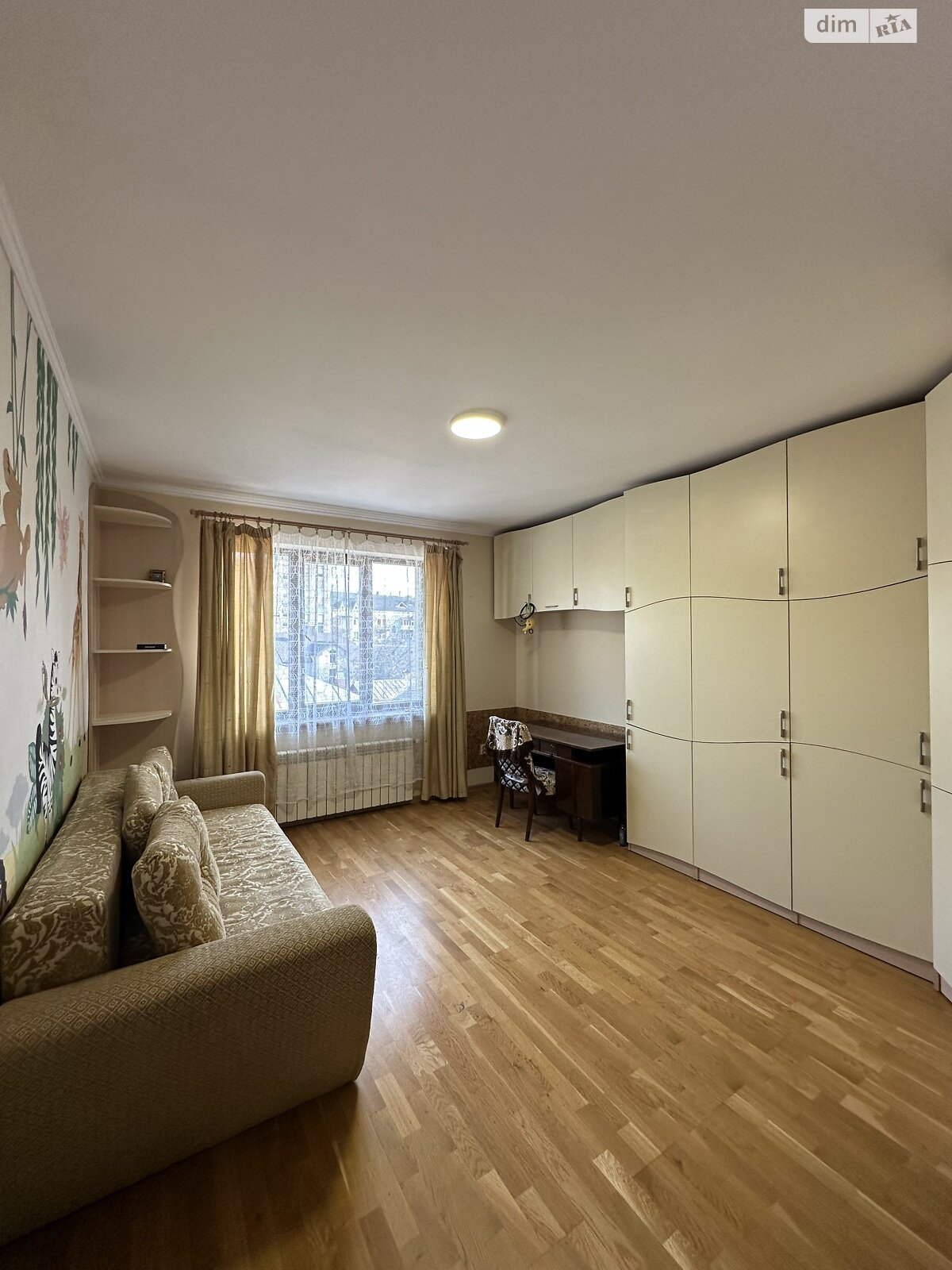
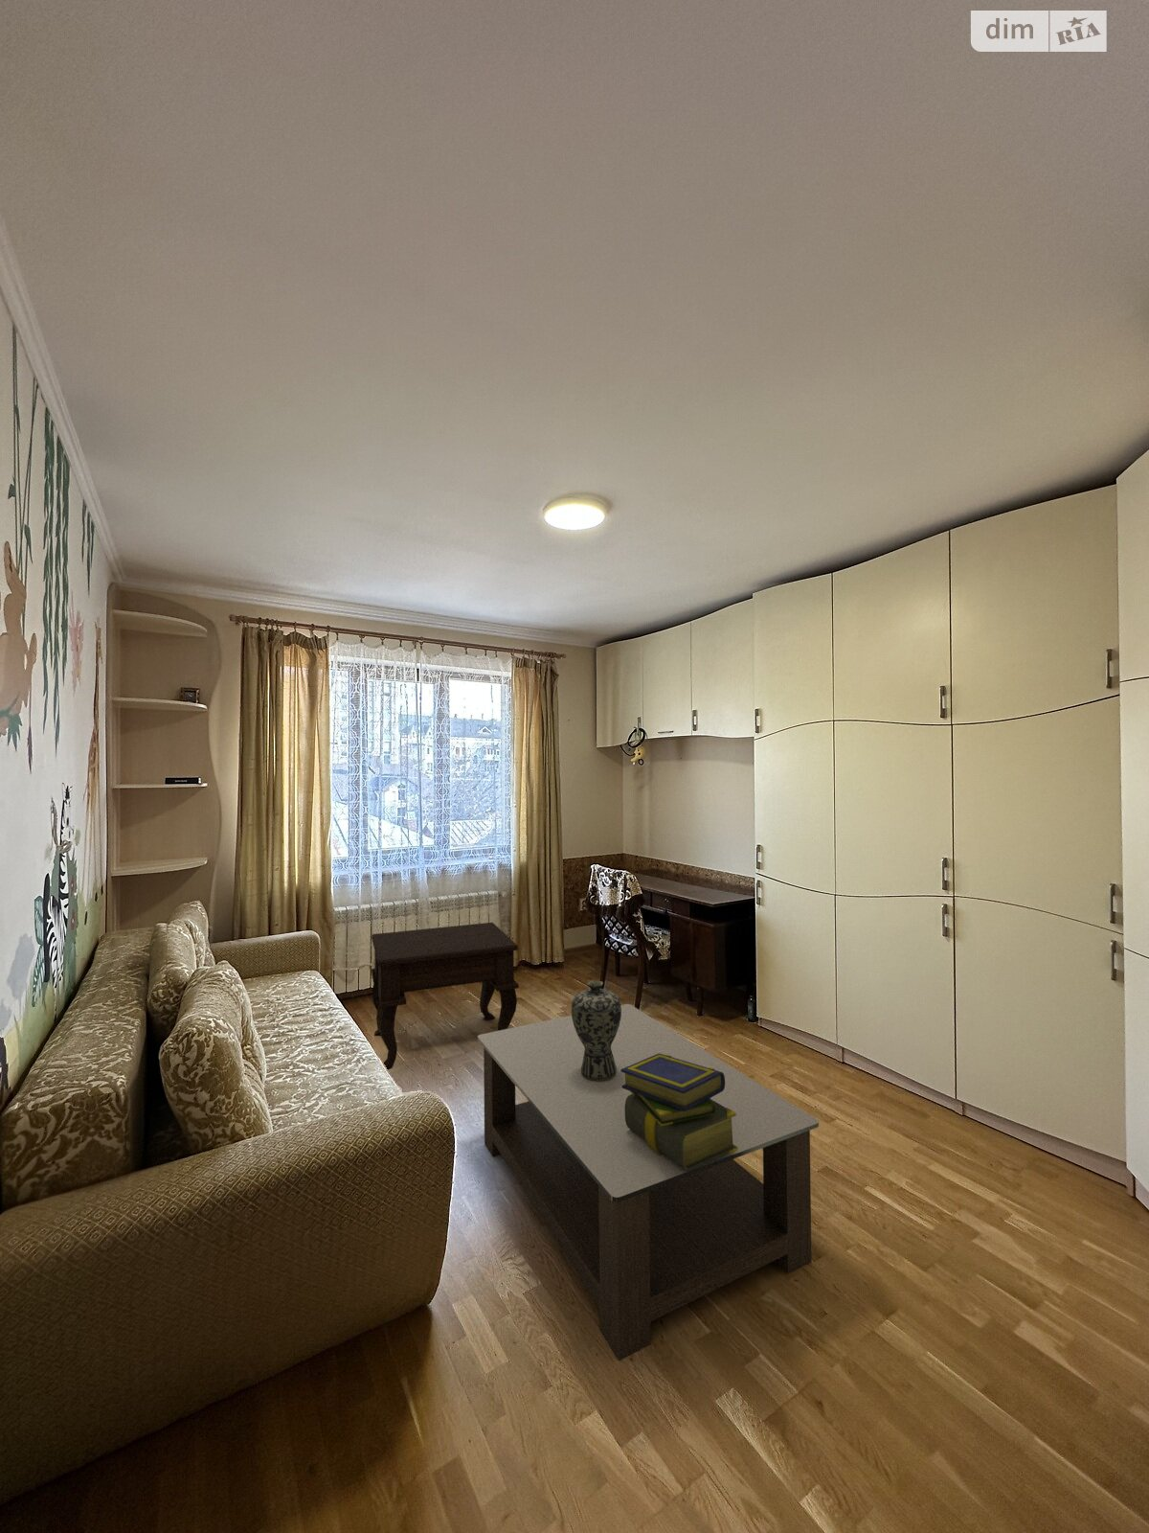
+ coffee table [477,1003,820,1362]
+ stack of books [620,1054,739,1171]
+ vase [571,980,622,1080]
+ side table [371,922,520,1071]
